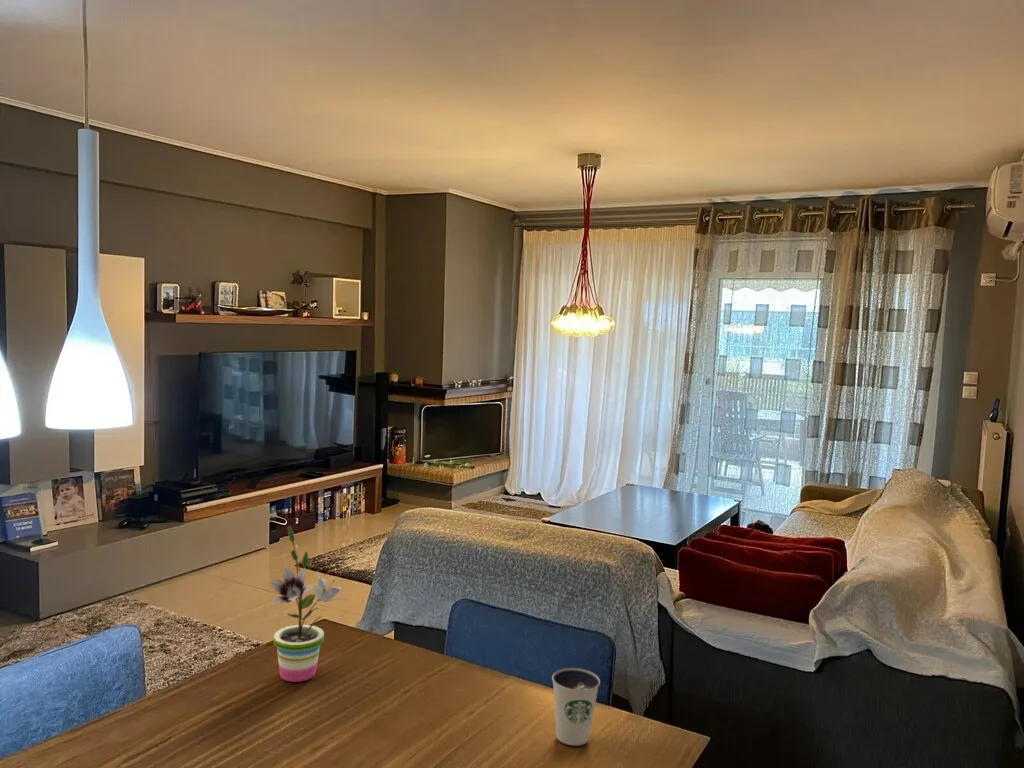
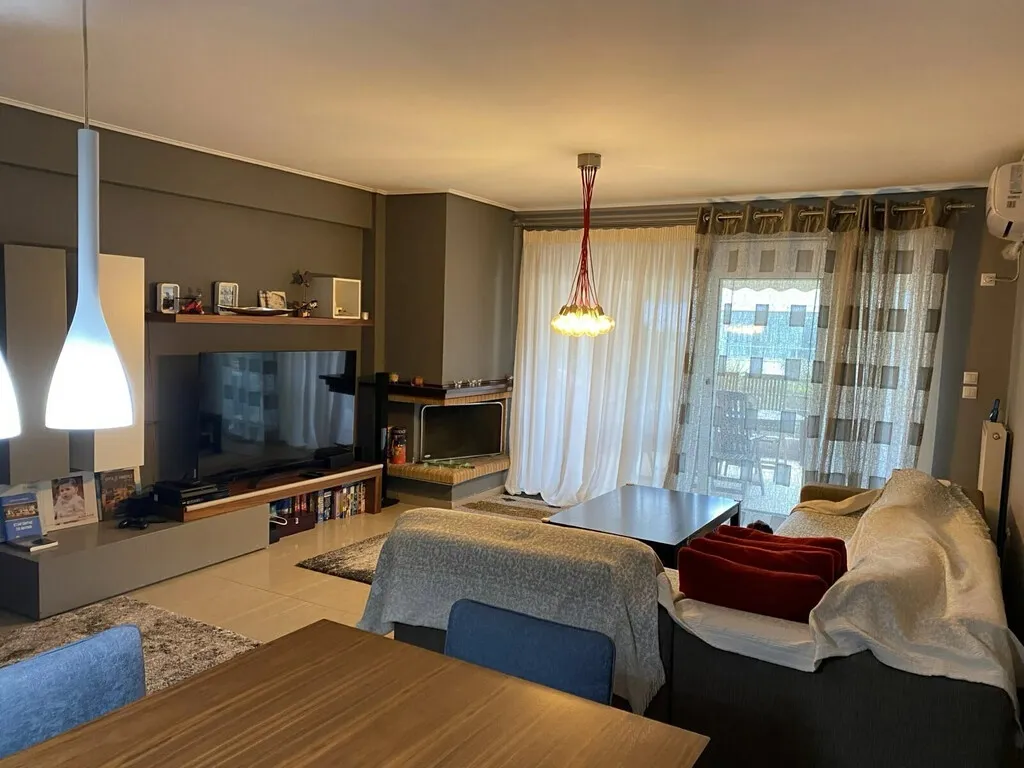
- potted plant [267,525,348,683]
- dixie cup [551,667,601,746]
